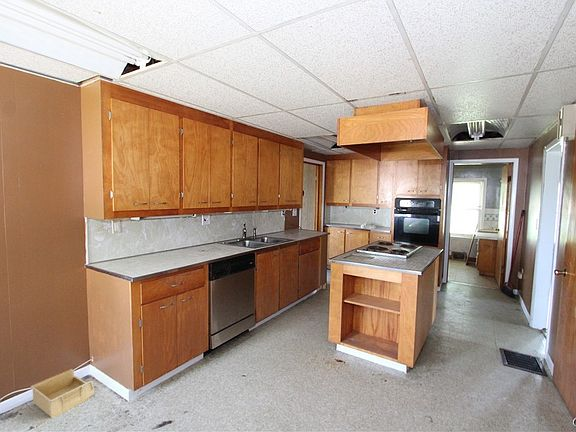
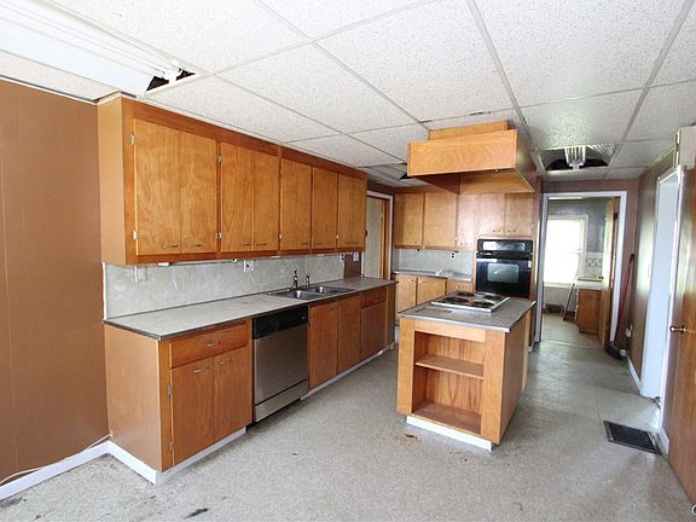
- storage bin [30,368,95,419]
